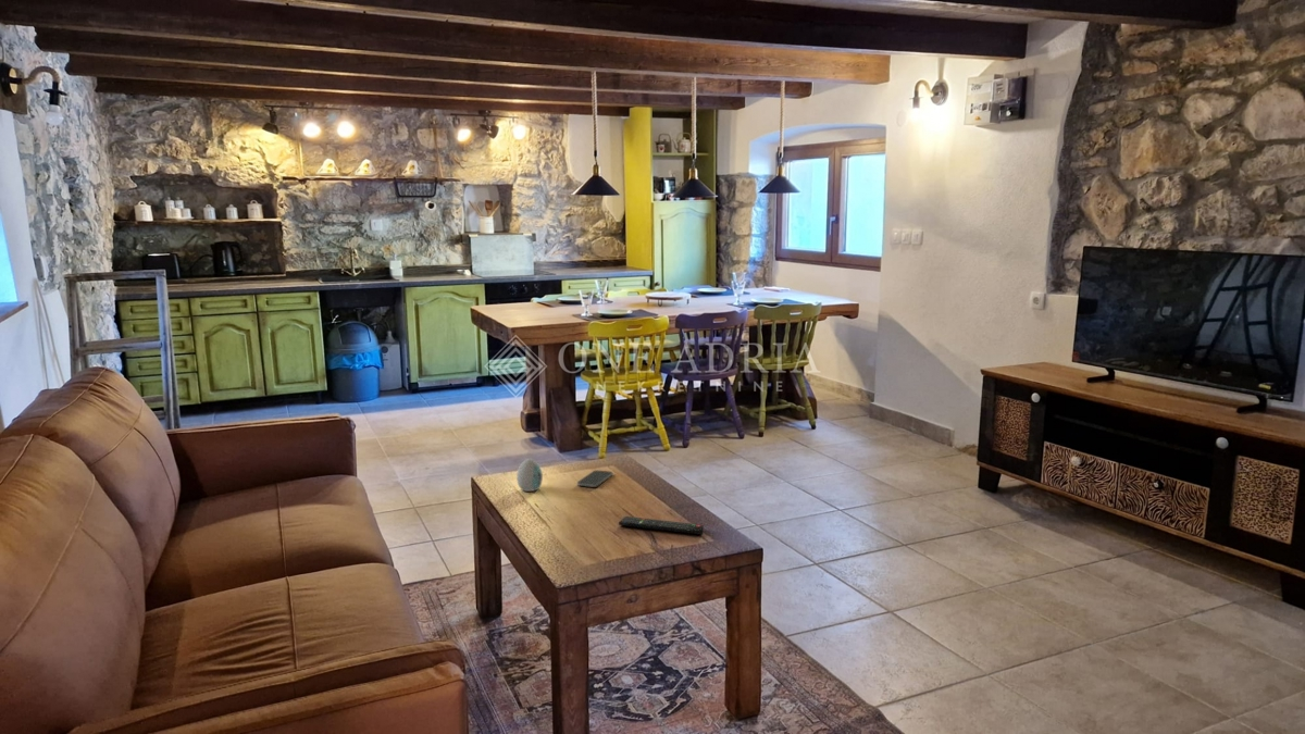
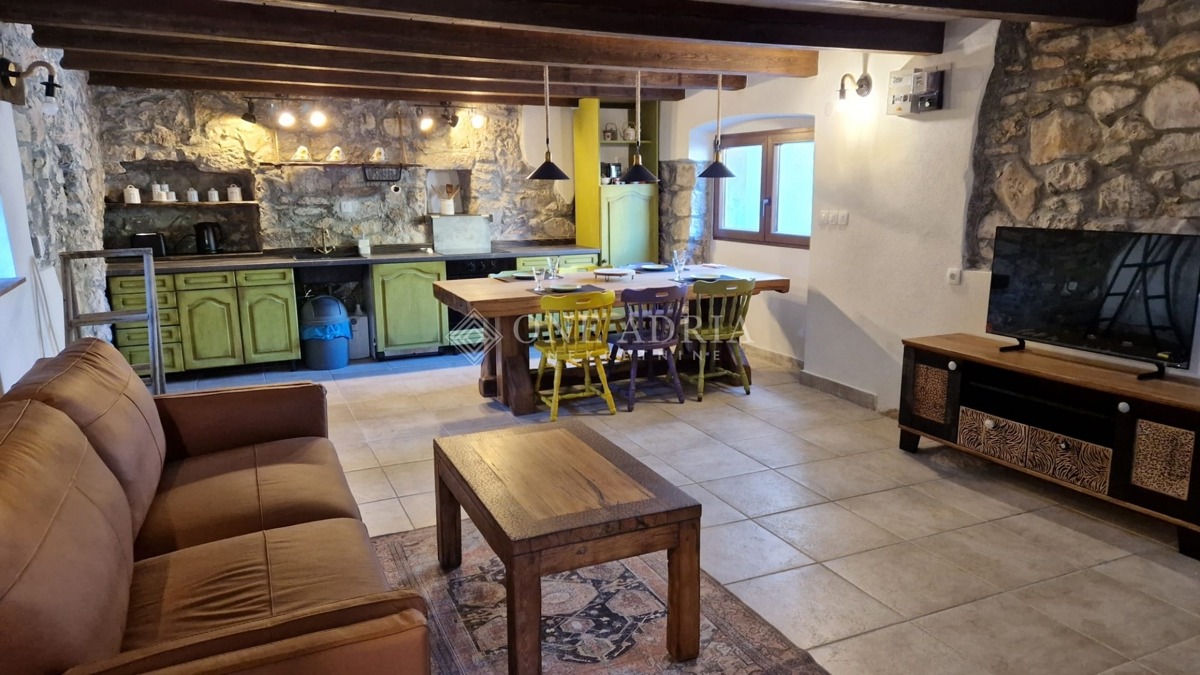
- decorative egg [515,458,544,493]
- remote control [618,515,705,535]
- smartphone [576,469,613,488]
